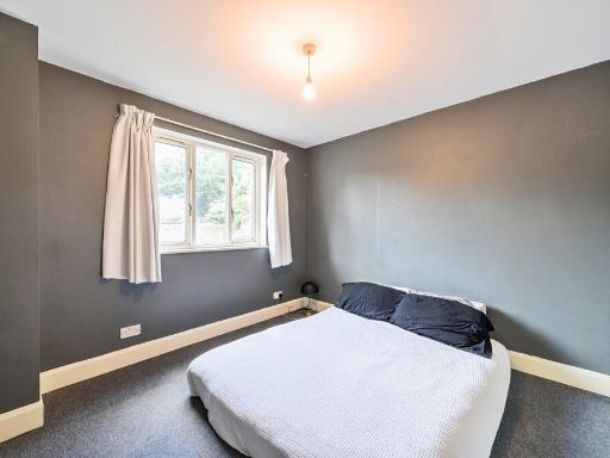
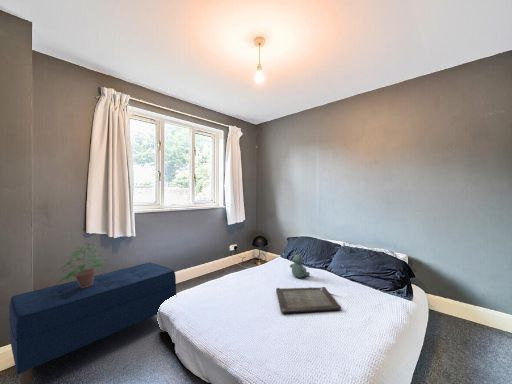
+ stuffed bear [289,251,311,279]
+ serving tray [275,286,342,314]
+ potted plant [56,242,108,288]
+ bench [8,262,177,384]
